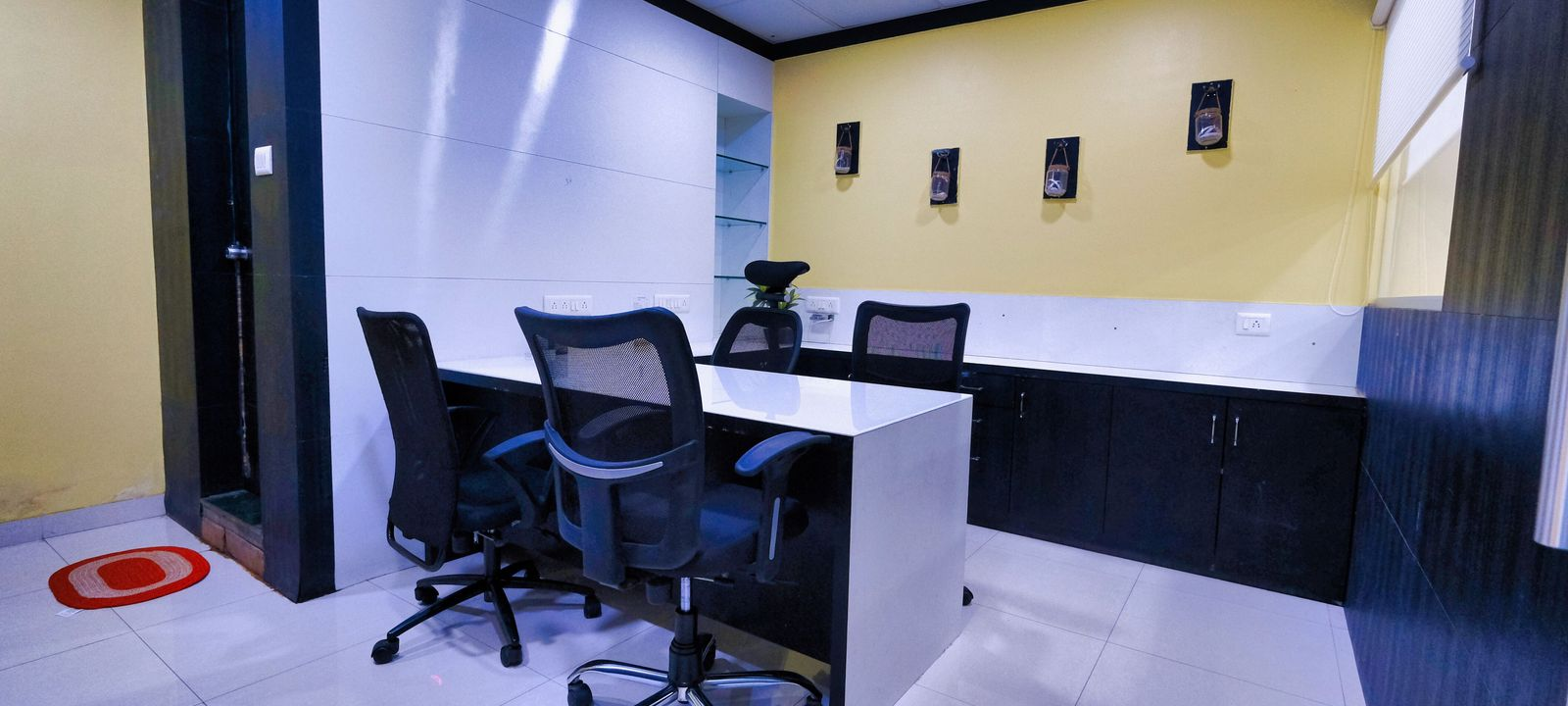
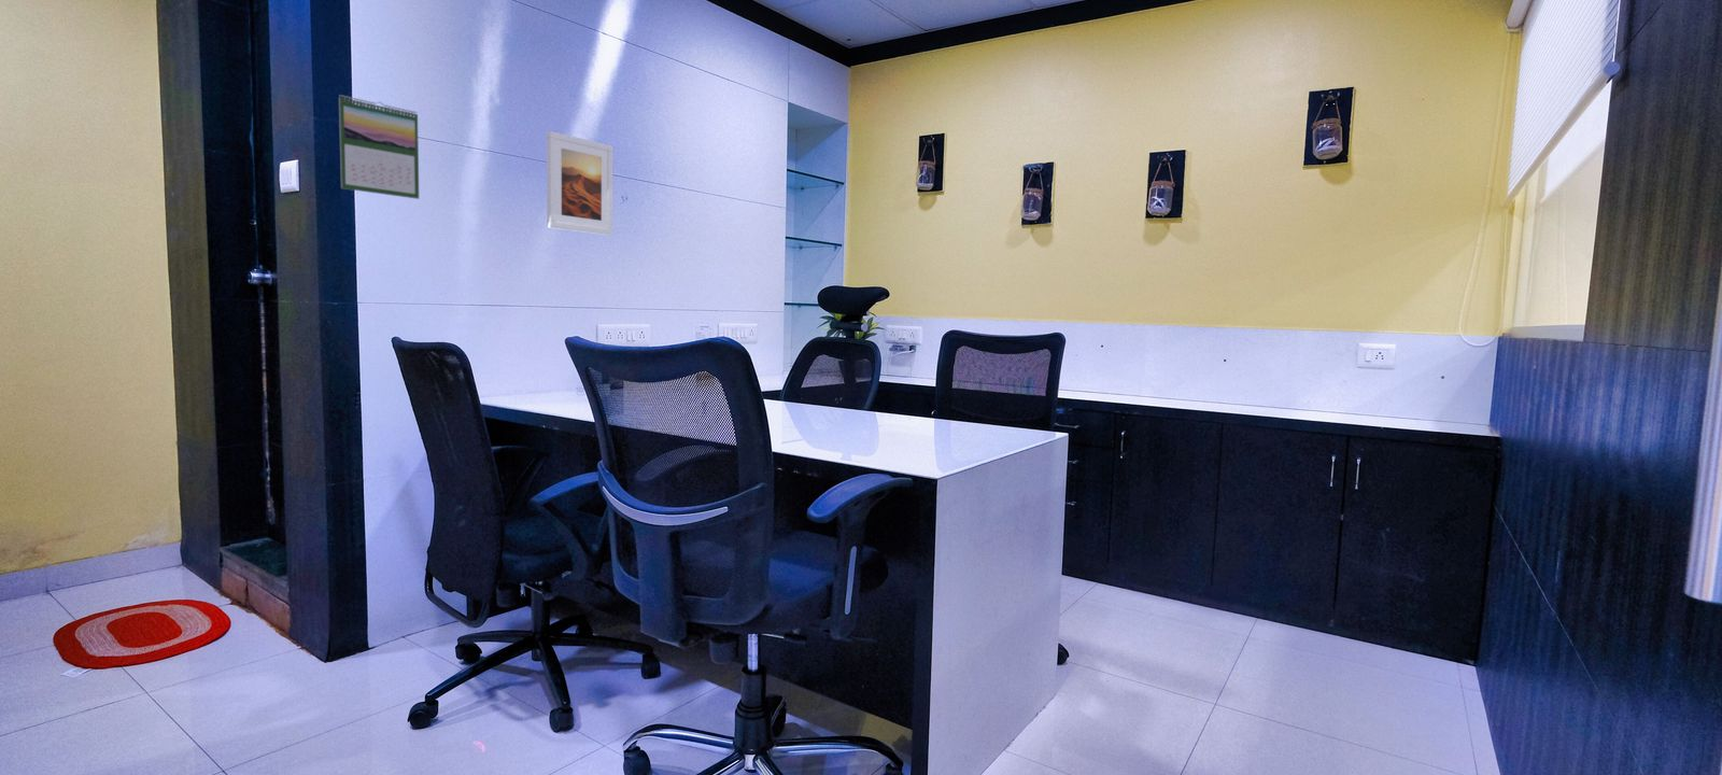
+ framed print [546,131,614,236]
+ calendar [338,93,420,200]
